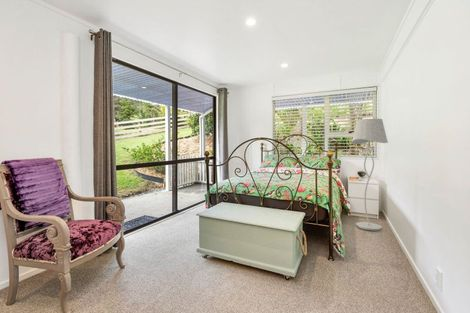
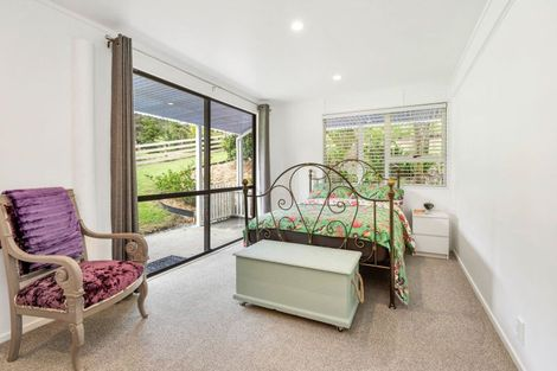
- floor lamp [351,118,389,232]
